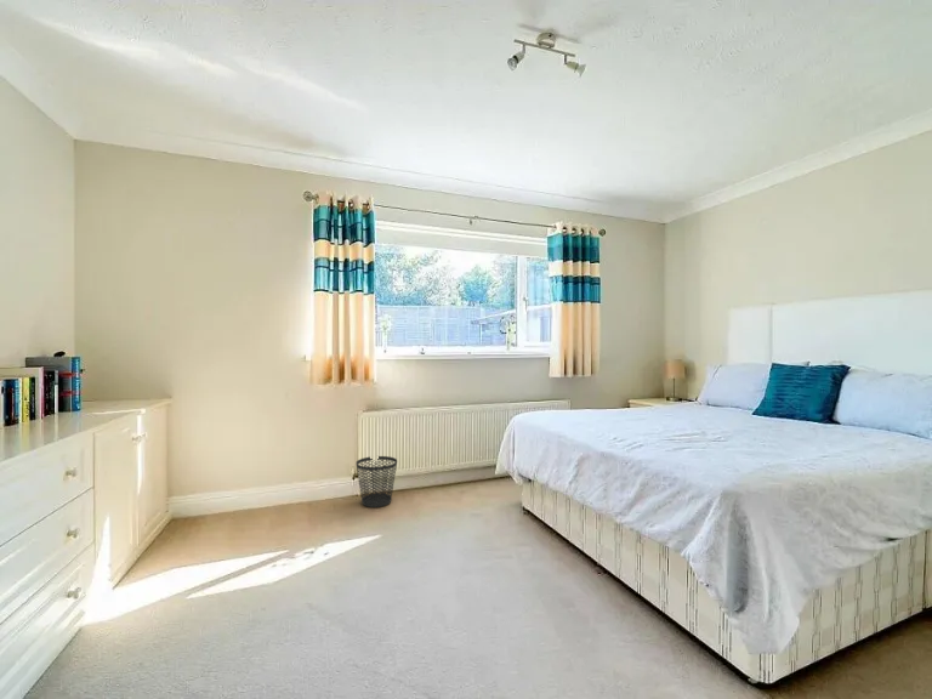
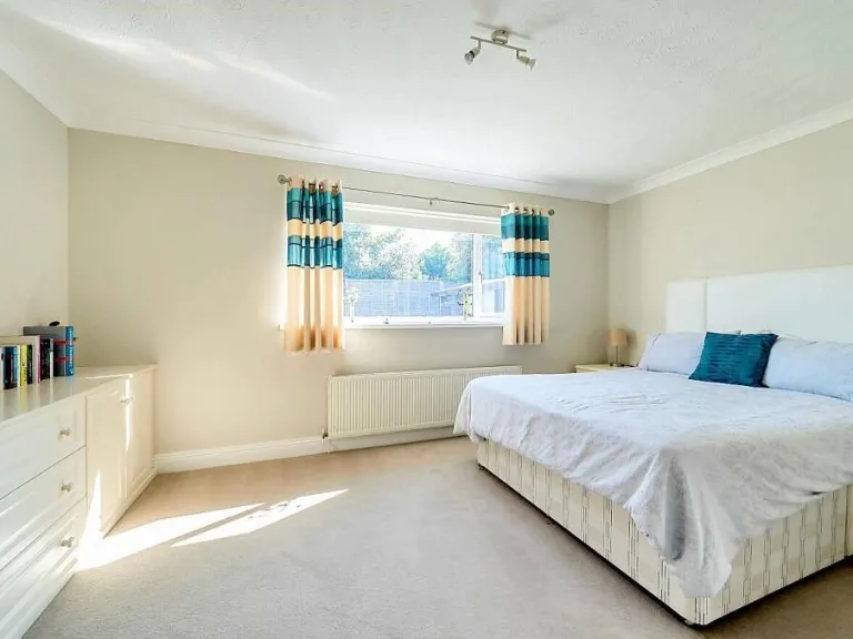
- wastebasket [356,455,398,508]
